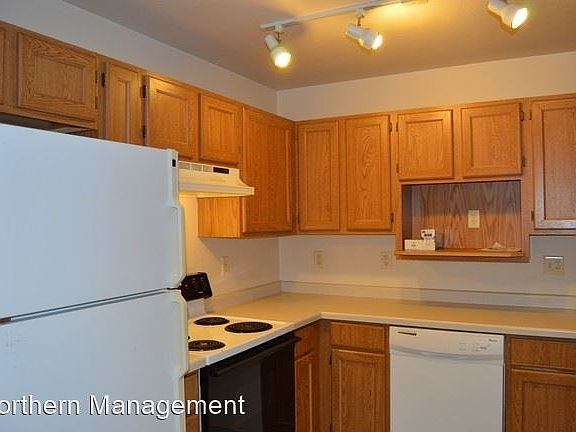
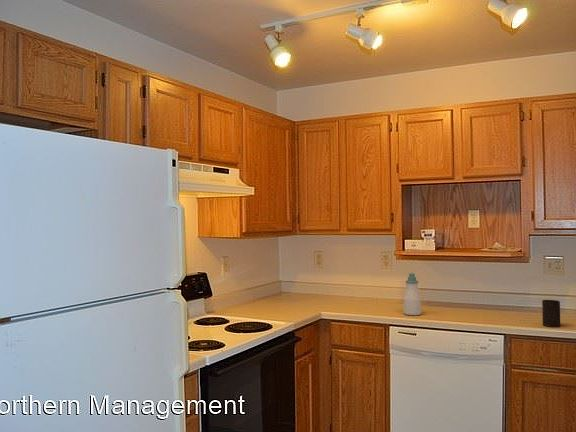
+ soap bottle [402,272,422,316]
+ cup [541,299,561,328]
